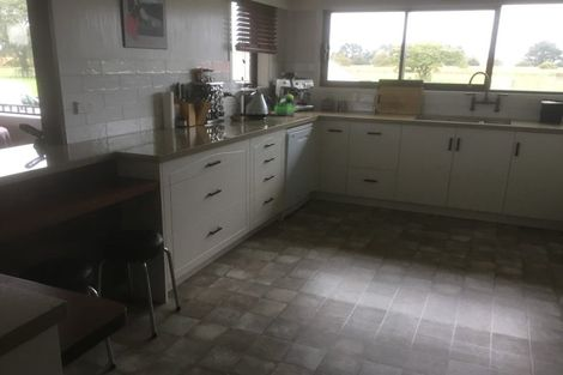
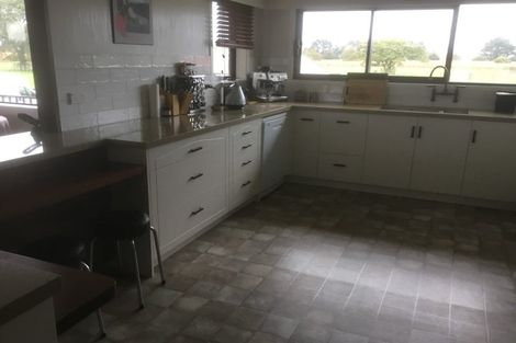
- plant [273,92,296,117]
